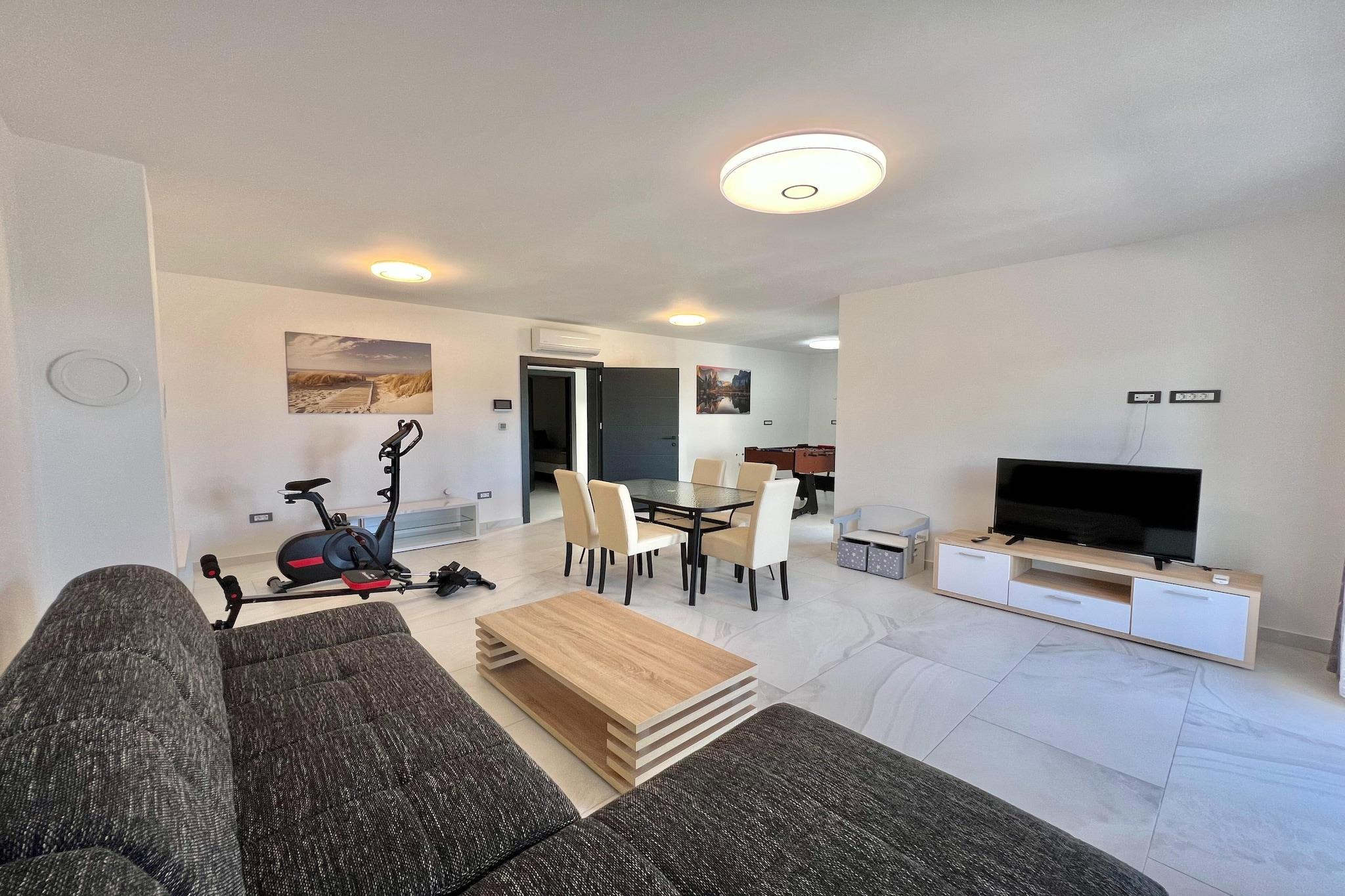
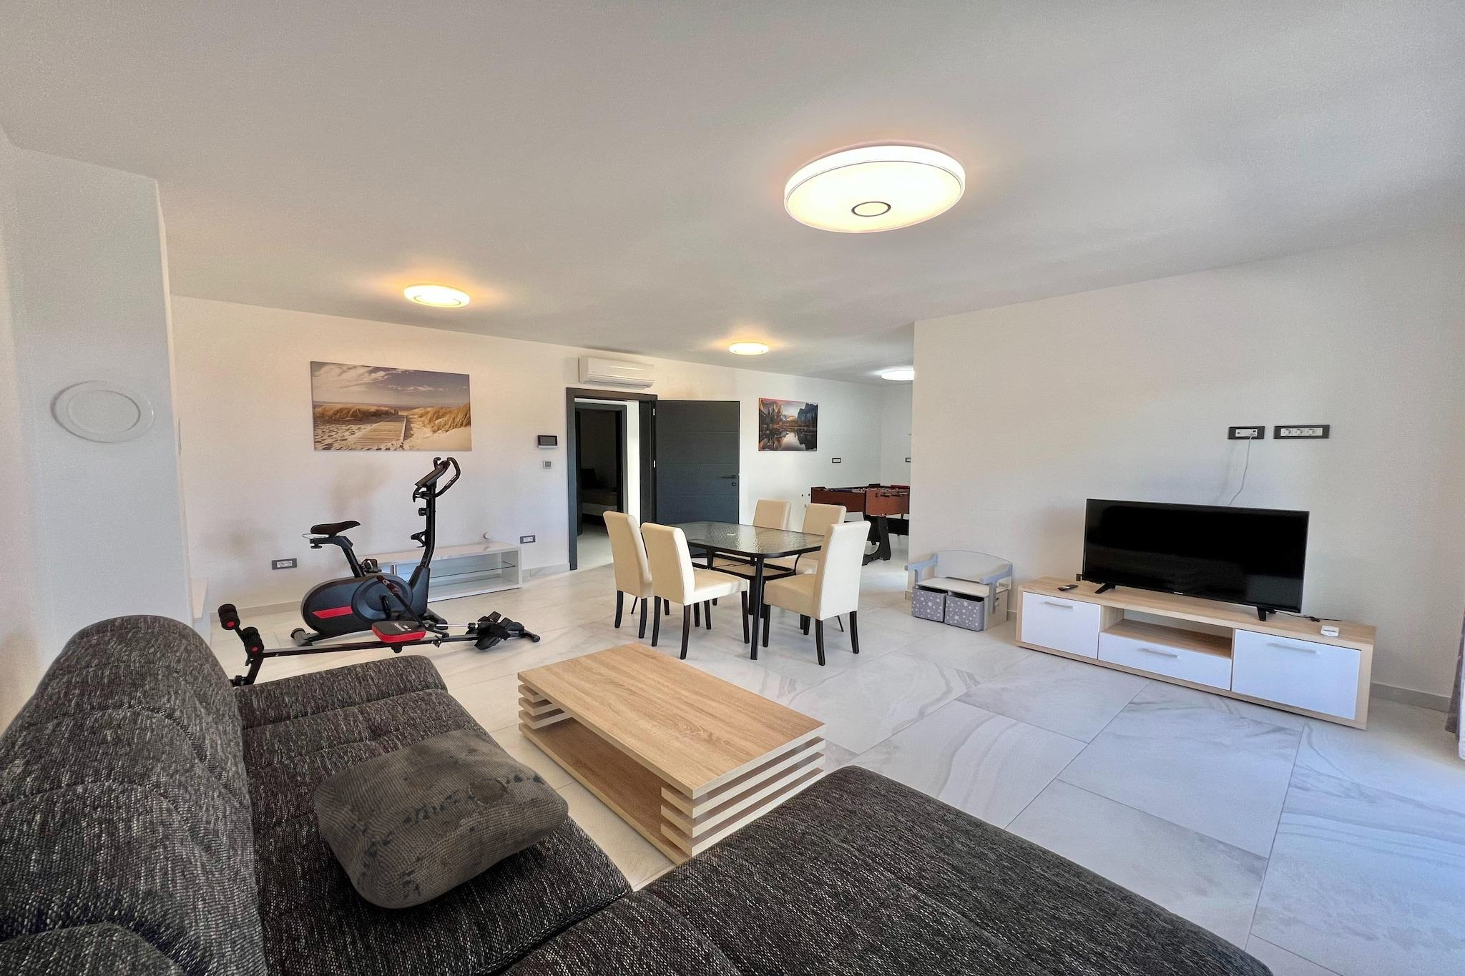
+ cushion [314,730,570,908]
